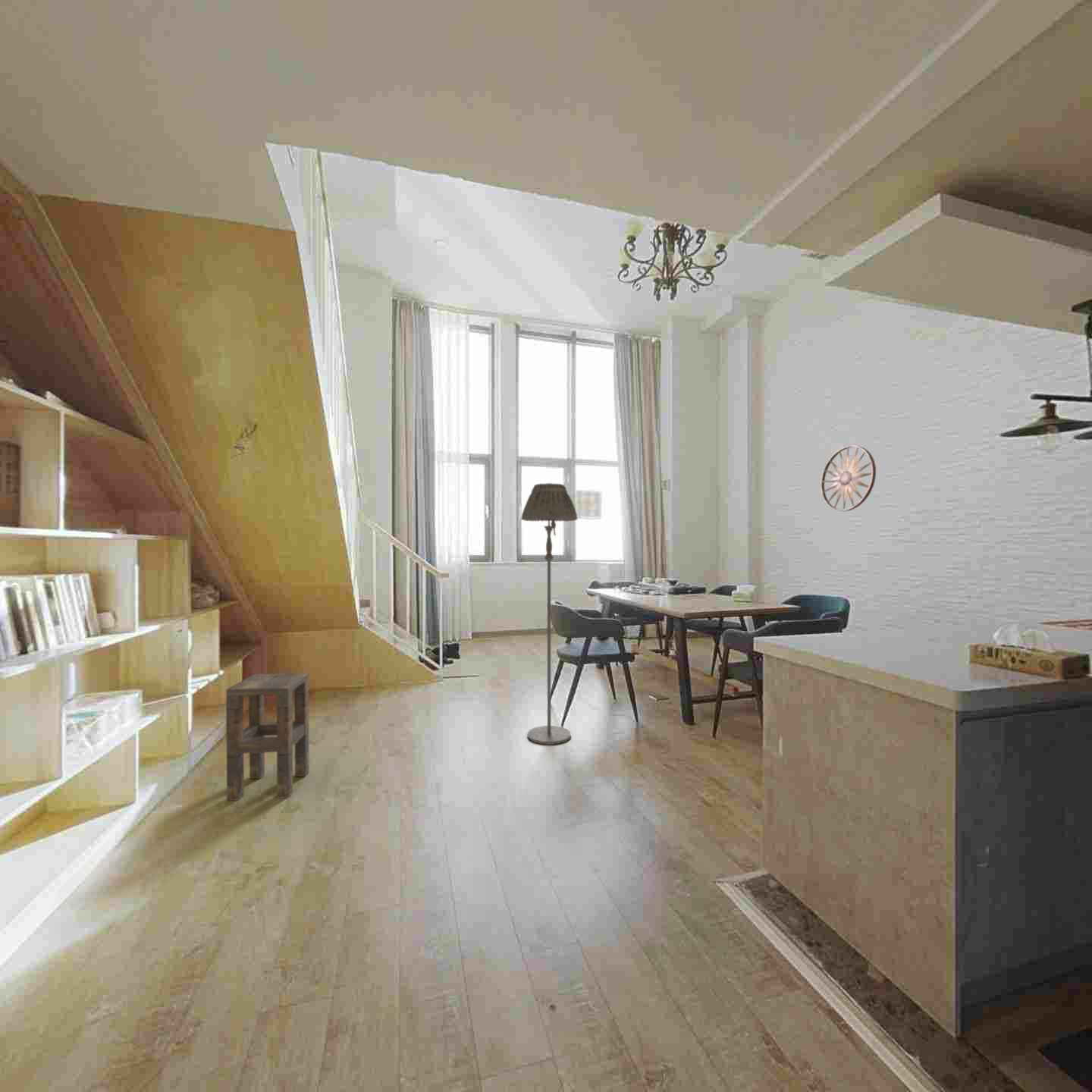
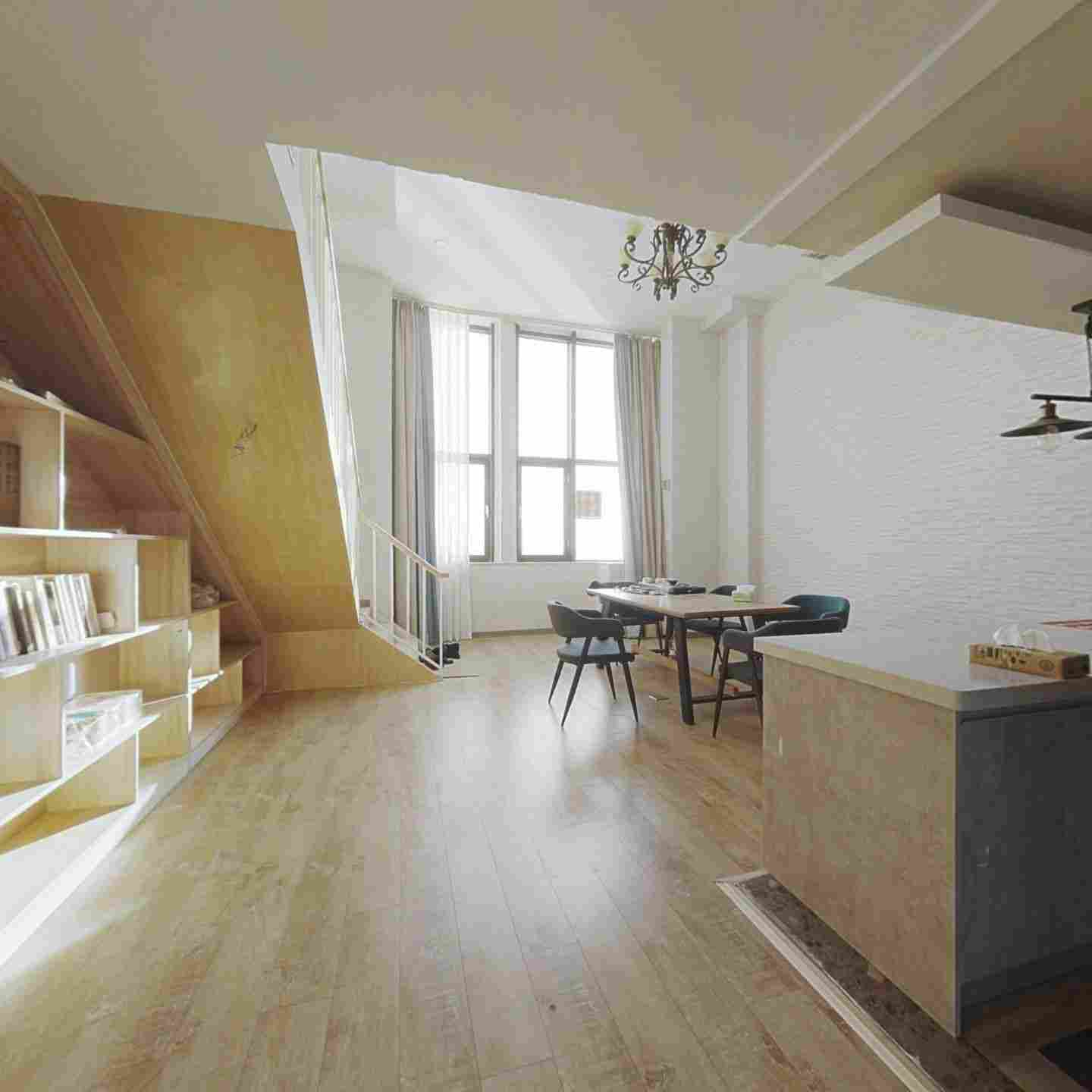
- wall art [820,444,877,512]
- side table [225,672,310,802]
- floor lamp [520,482,579,745]
